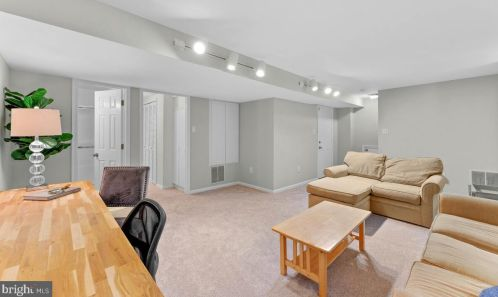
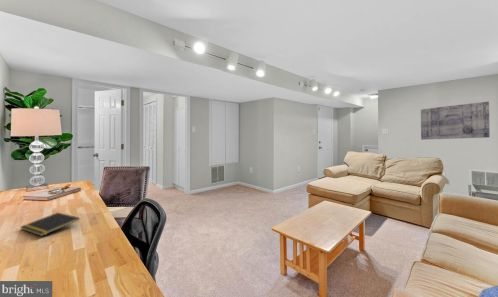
+ notepad [20,212,81,237]
+ wall art [420,101,491,141]
